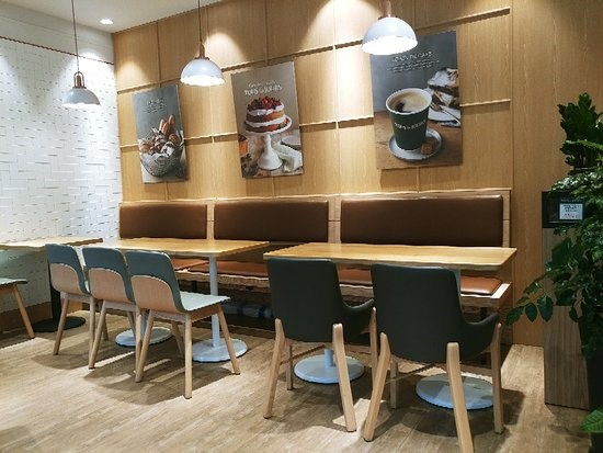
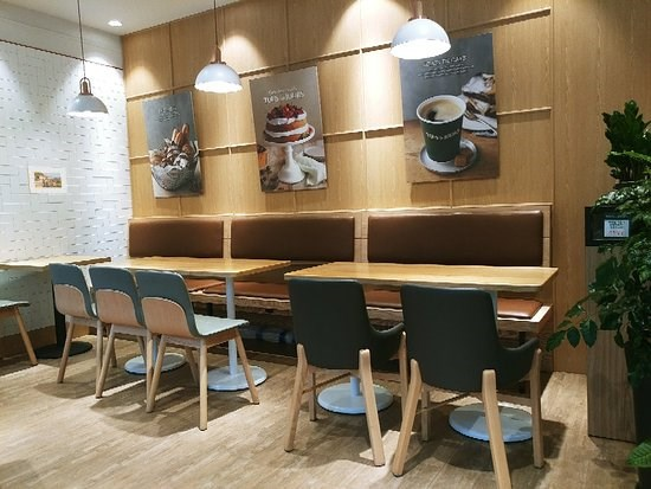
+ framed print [26,166,69,194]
